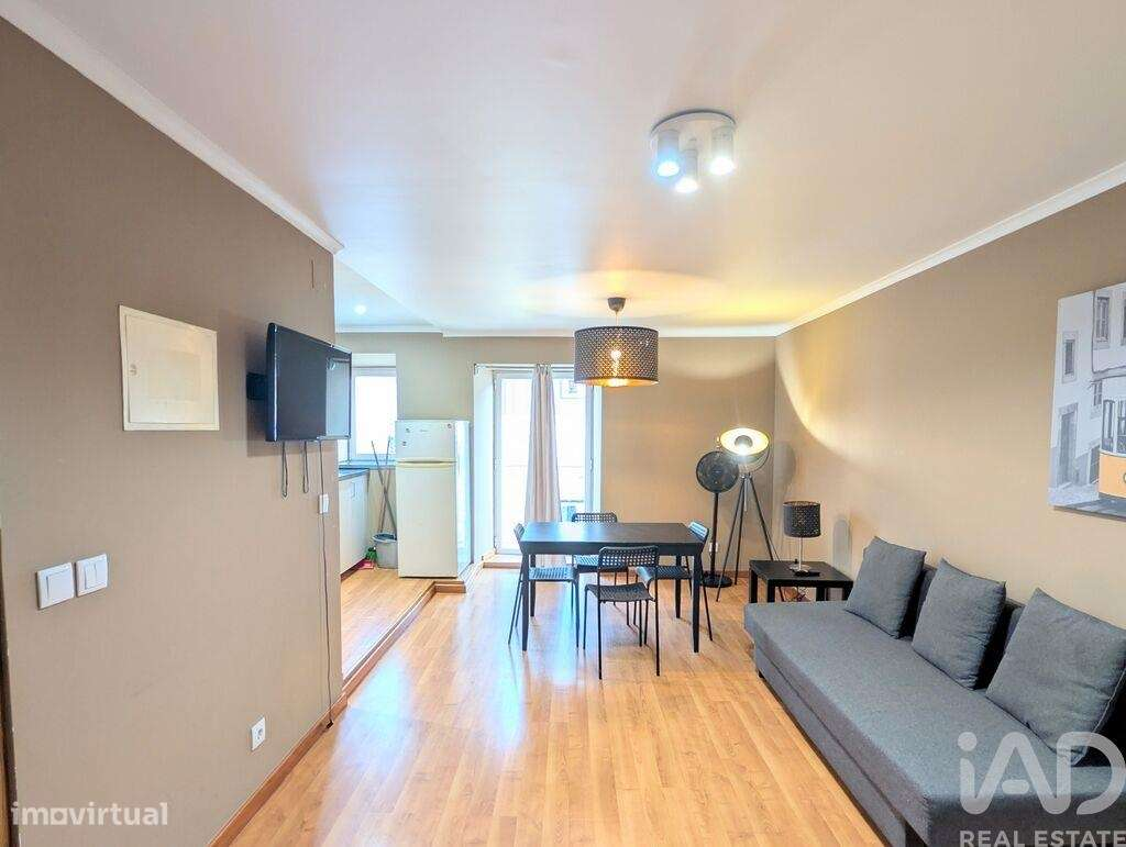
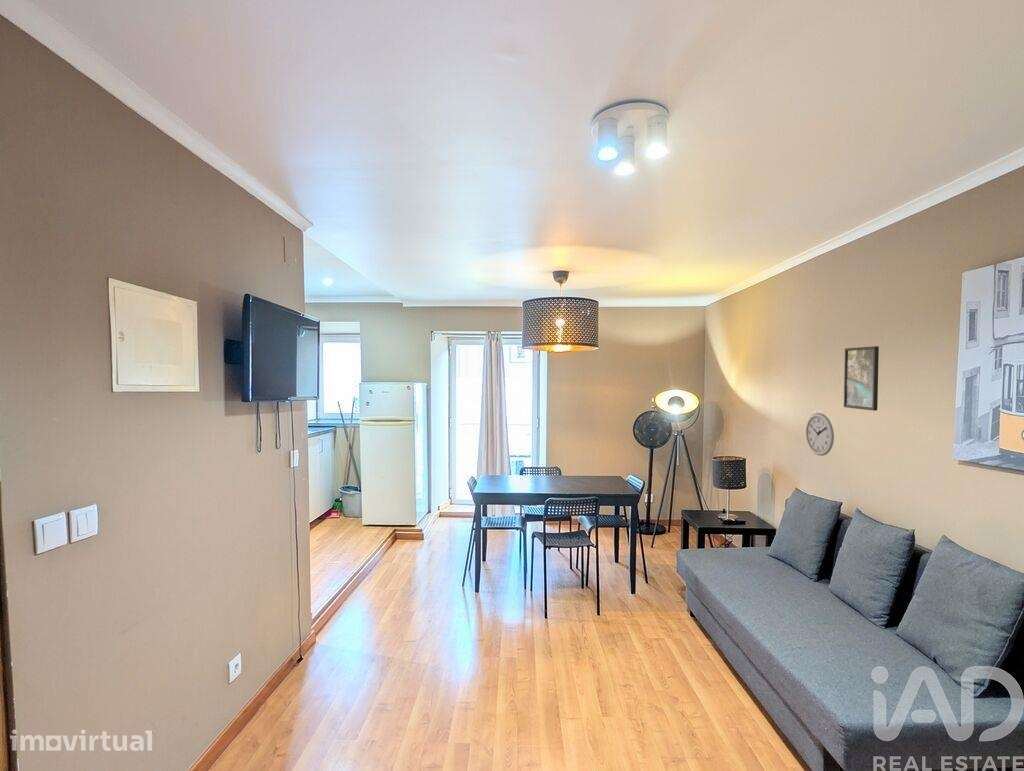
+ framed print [843,345,880,412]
+ wall clock [805,412,835,457]
